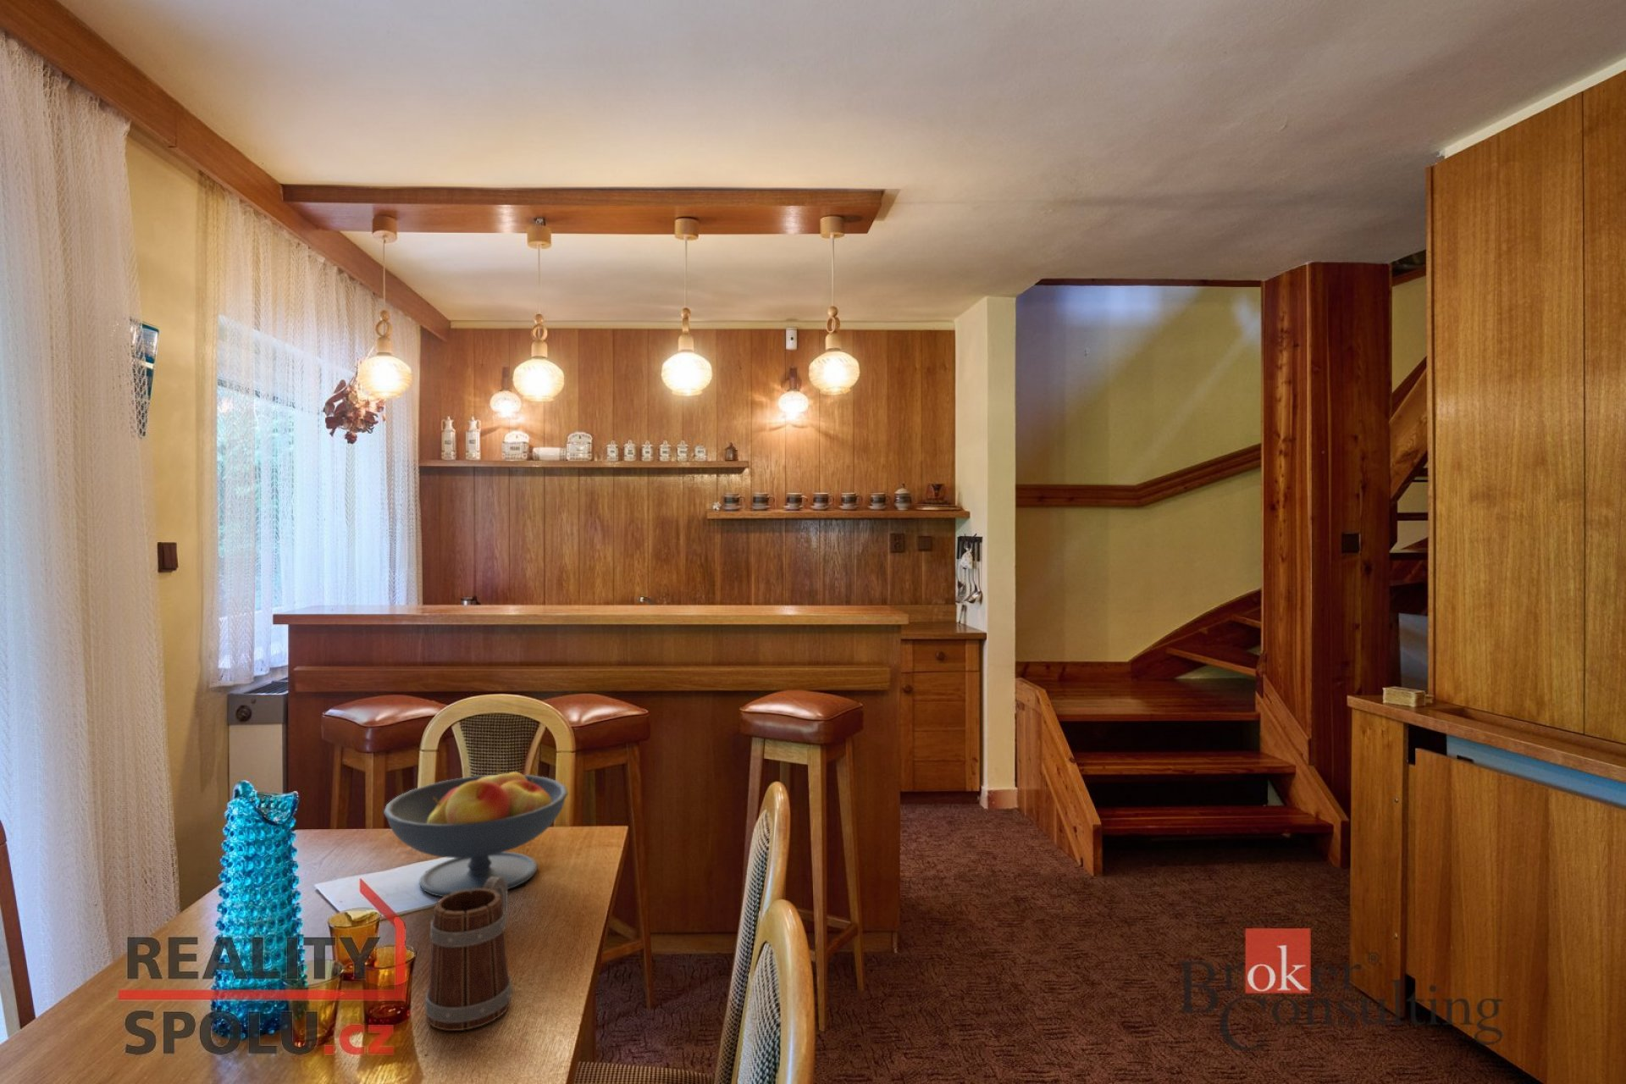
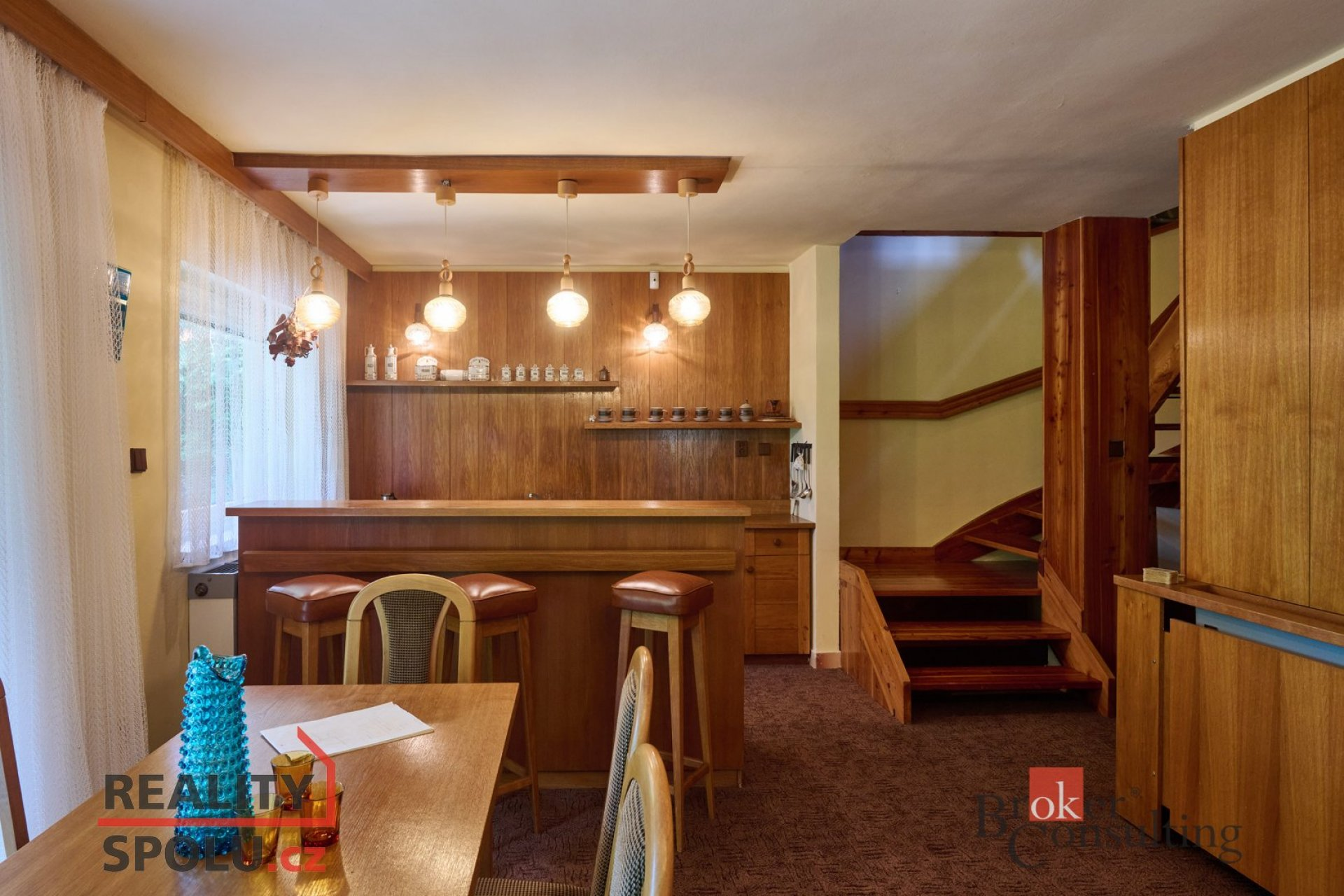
- fruit bowl [382,766,569,898]
- mug [425,876,513,1032]
